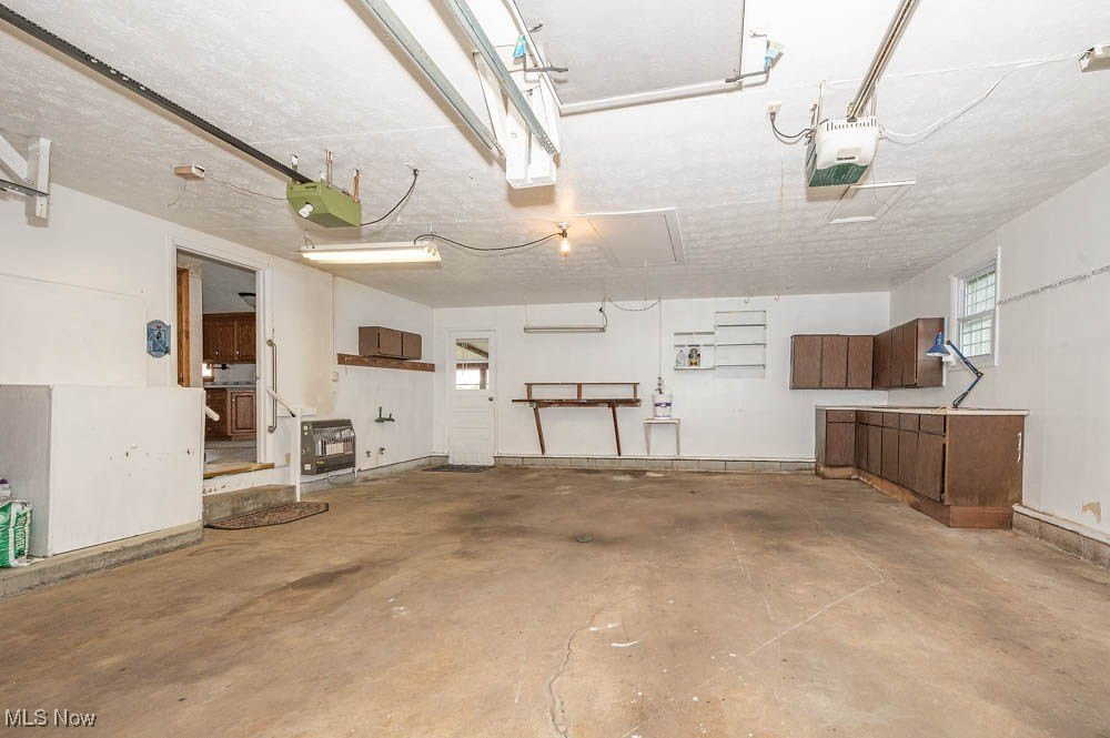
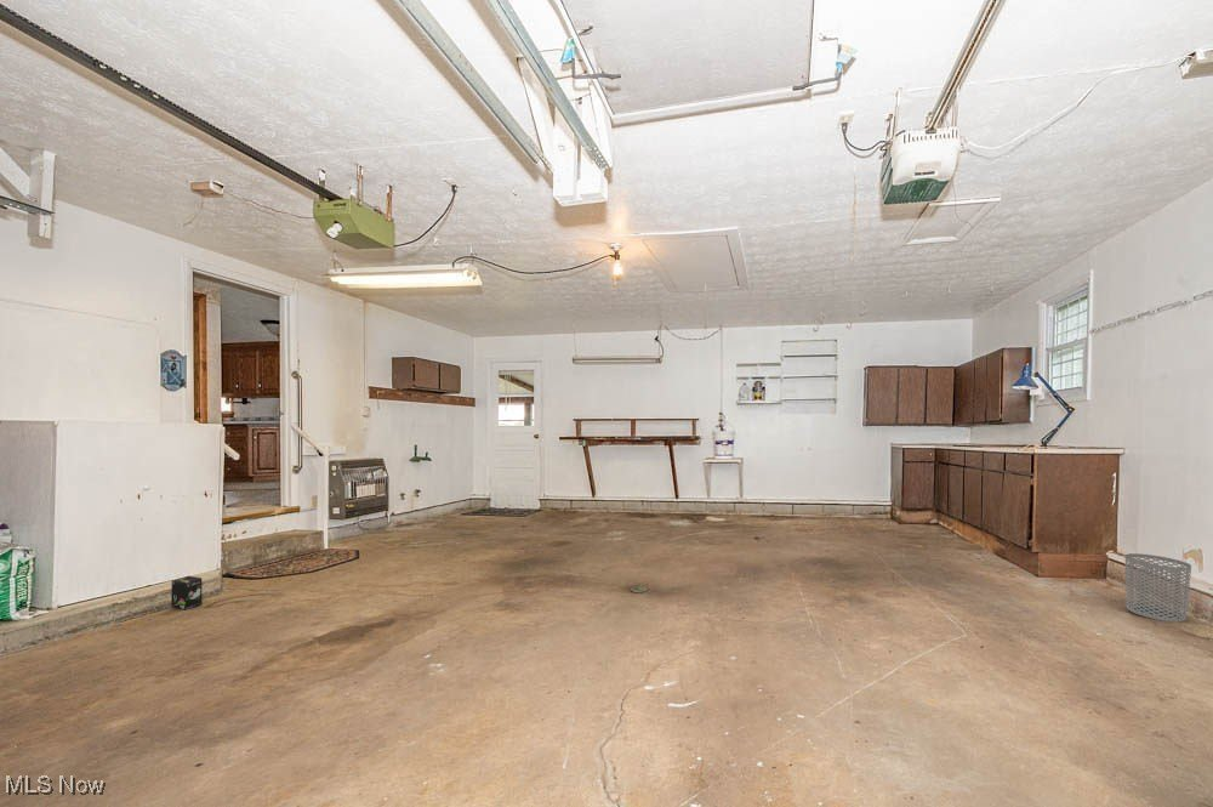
+ box [170,575,203,612]
+ waste bin [1124,552,1192,623]
